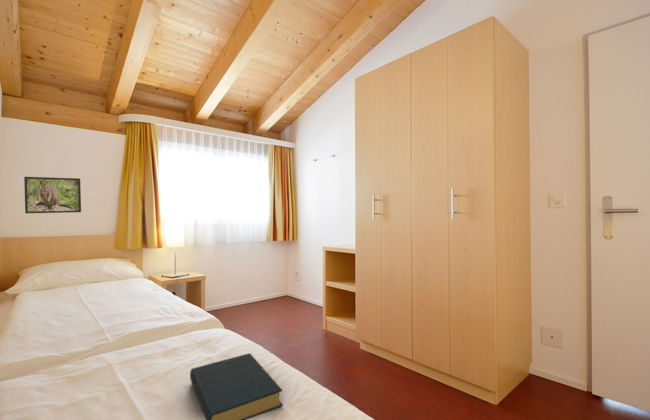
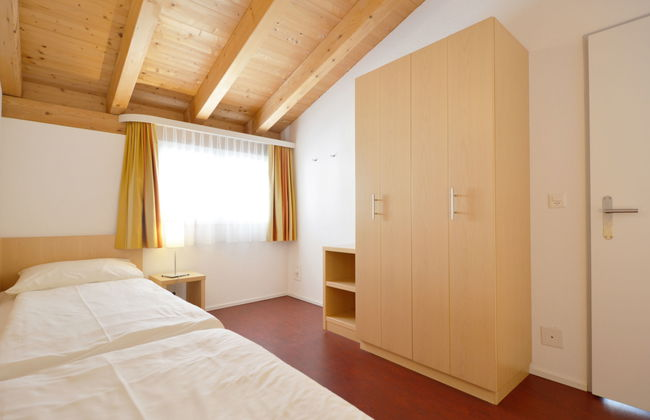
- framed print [23,176,82,214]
- hardback book [189,352,284,420]
